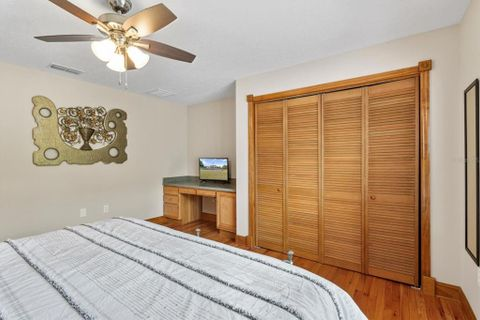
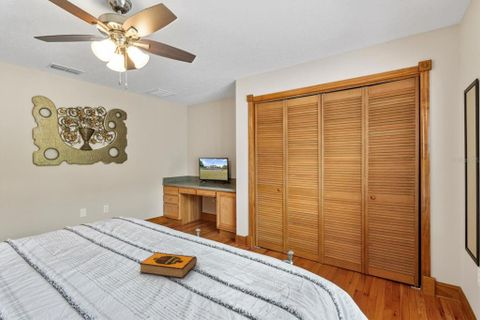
+ hardback book [139,251,198,279]
